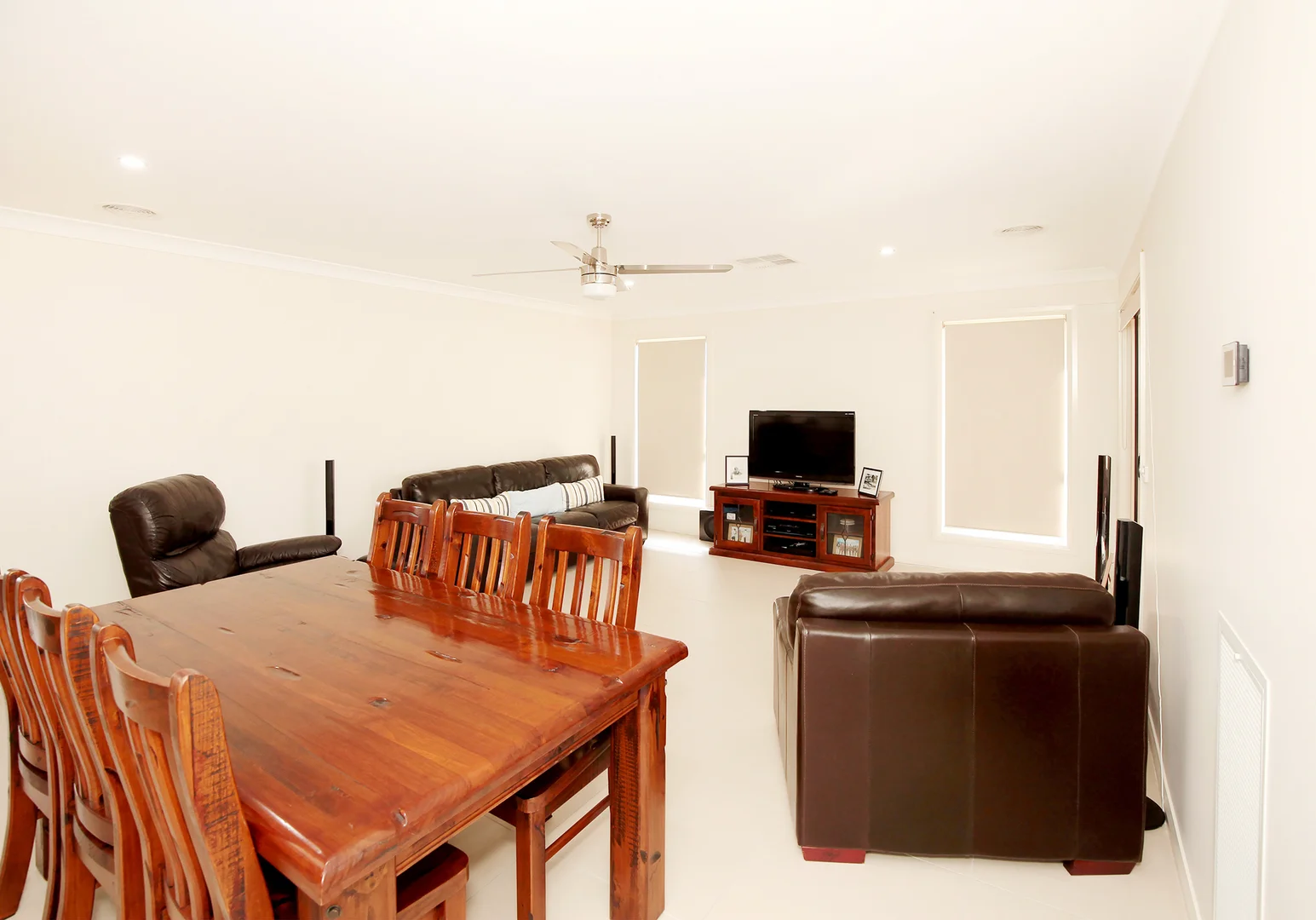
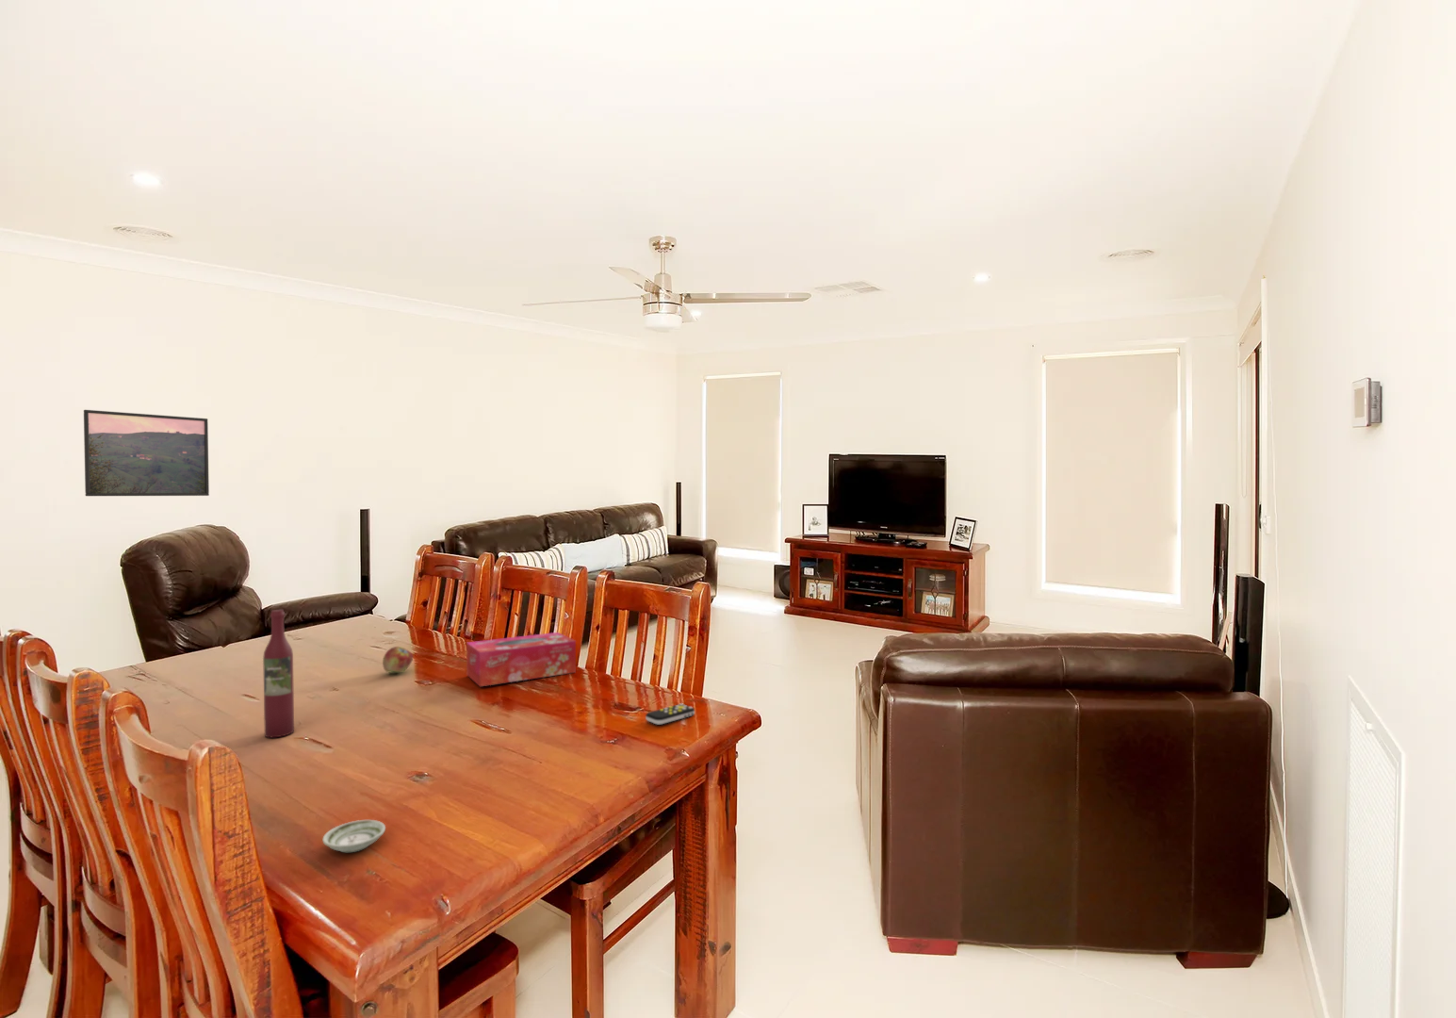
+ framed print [83,409,210,497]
+ wine bottle [262,609,295,738]
+ saucer [321,819,386,853]
+ tissue box [466,632,576,687]
+ remote control [645,703,696,726]
+ fruit [382,646,414,673]
